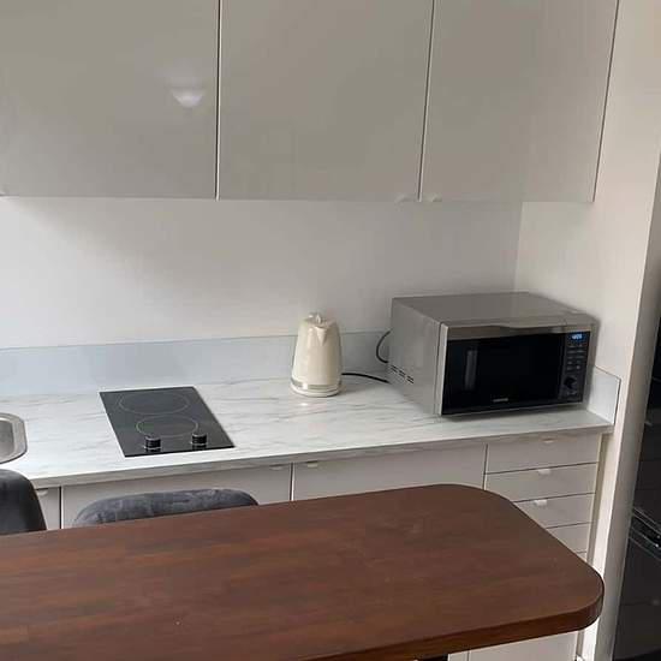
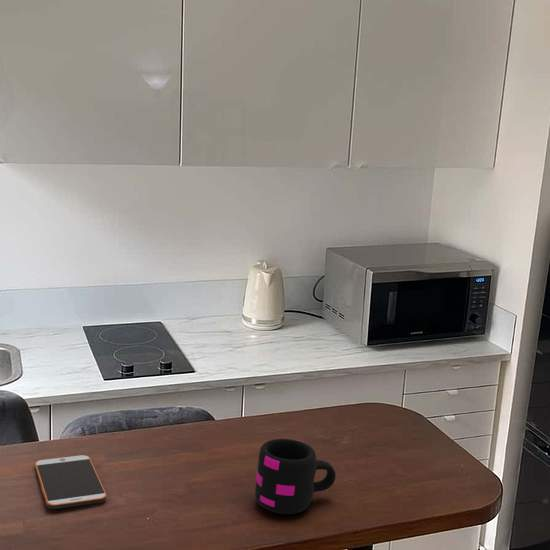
+ mug [254,438,336,515]
+ smartphone [34,454,108,510]
